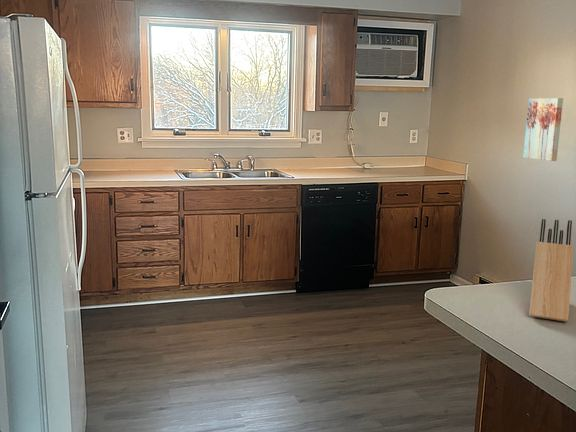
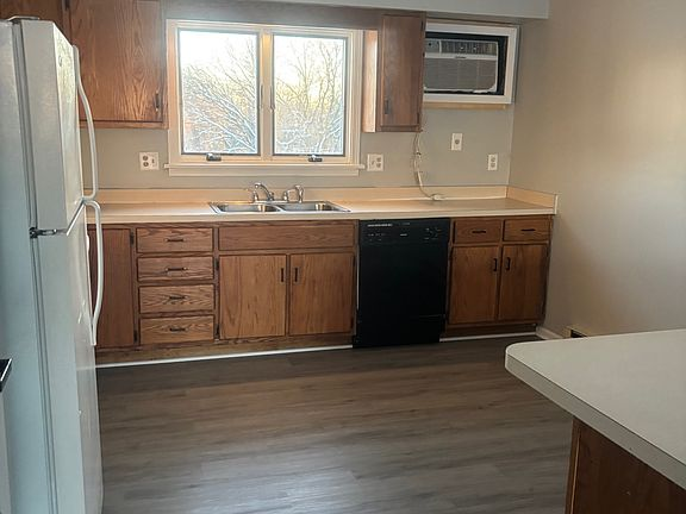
- wall art [522,97,564,162]
- knife block [528,218,574,323]
